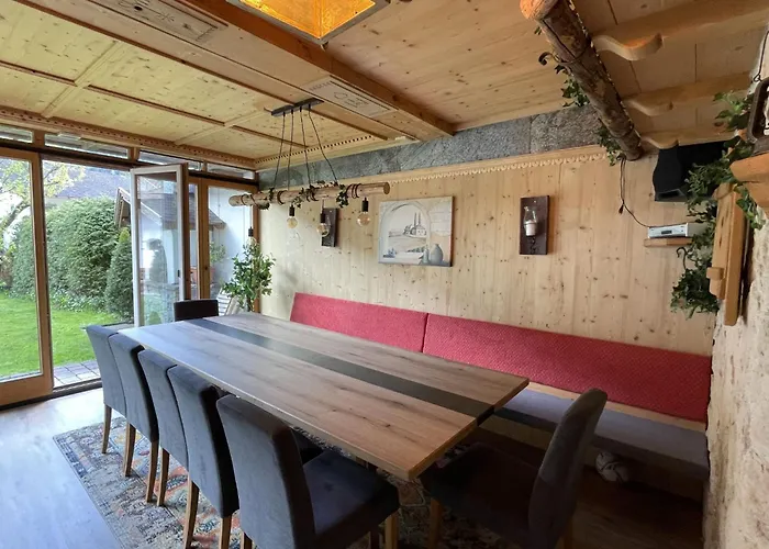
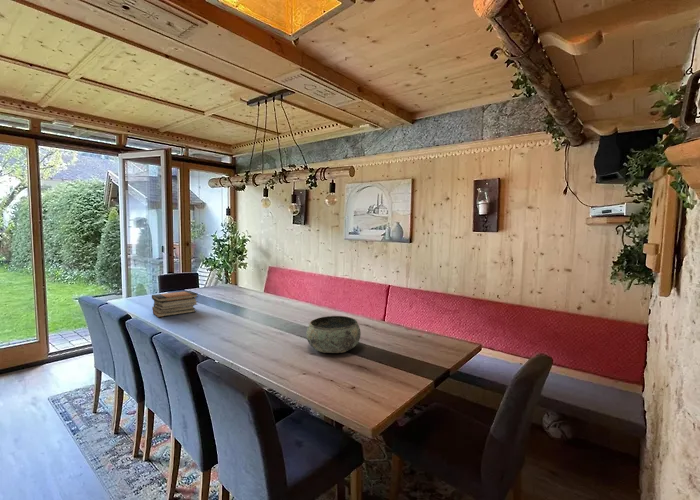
+ book stack [151,290,199,318]
+ bowl [306,315,362,354]
